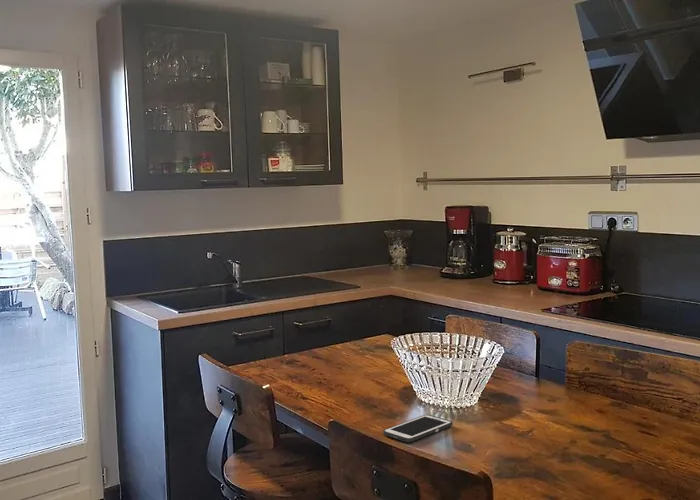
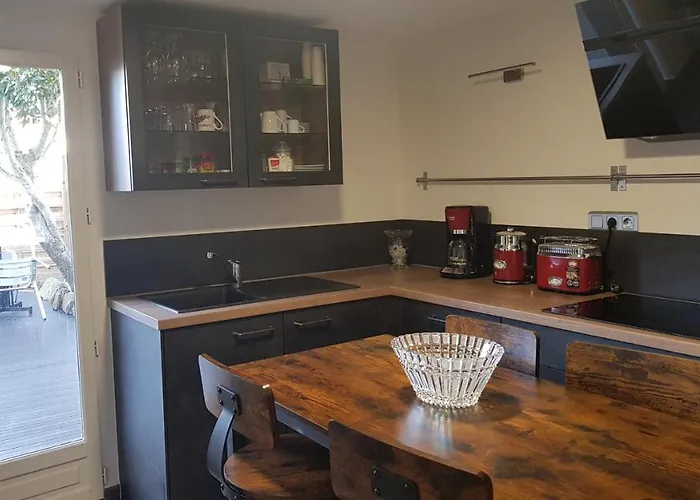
- cell phone [382,414,453,443]
